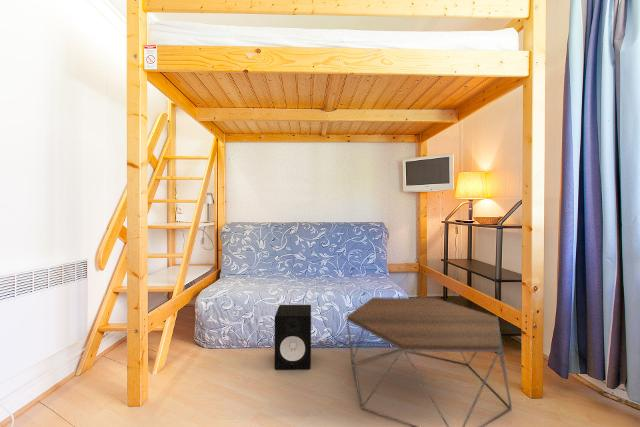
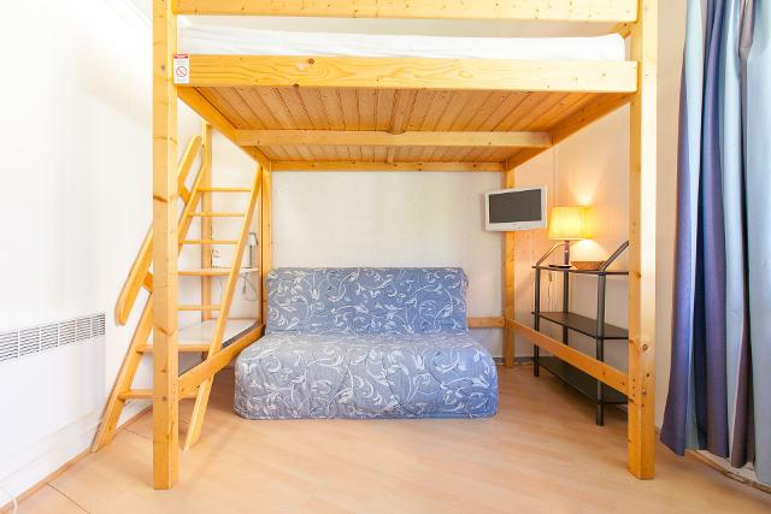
- coffee table [345,296,513,427]
- speaker [274,304,312,371]
